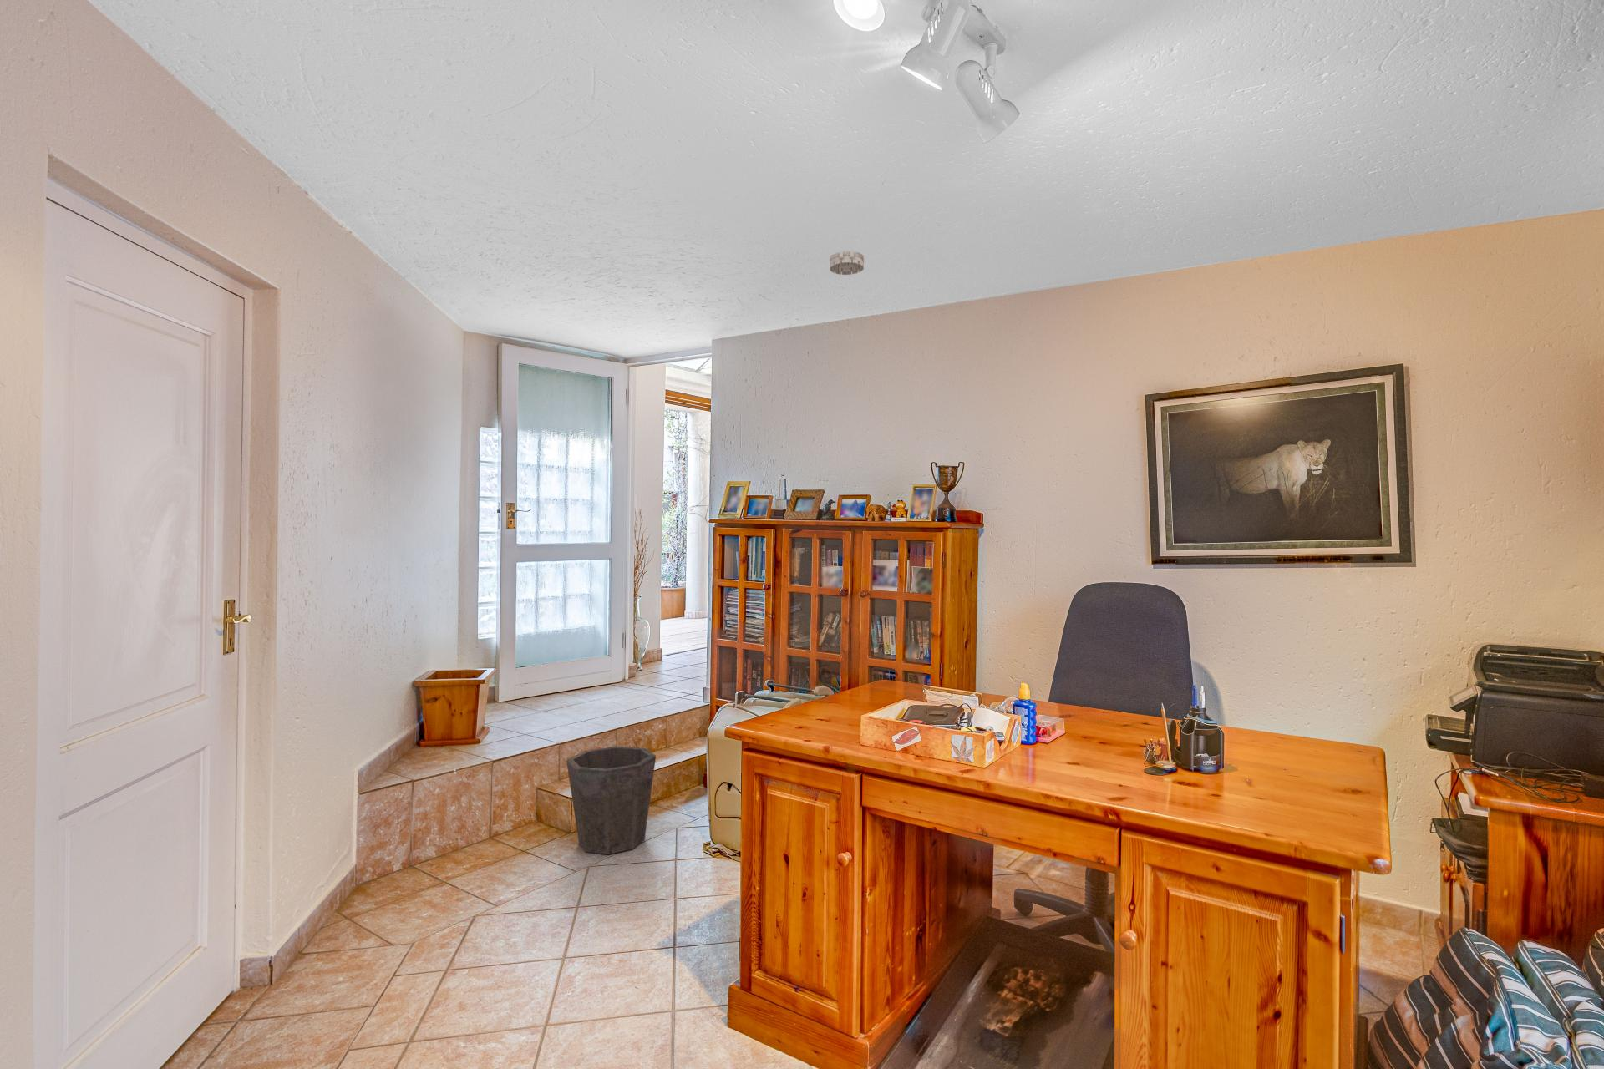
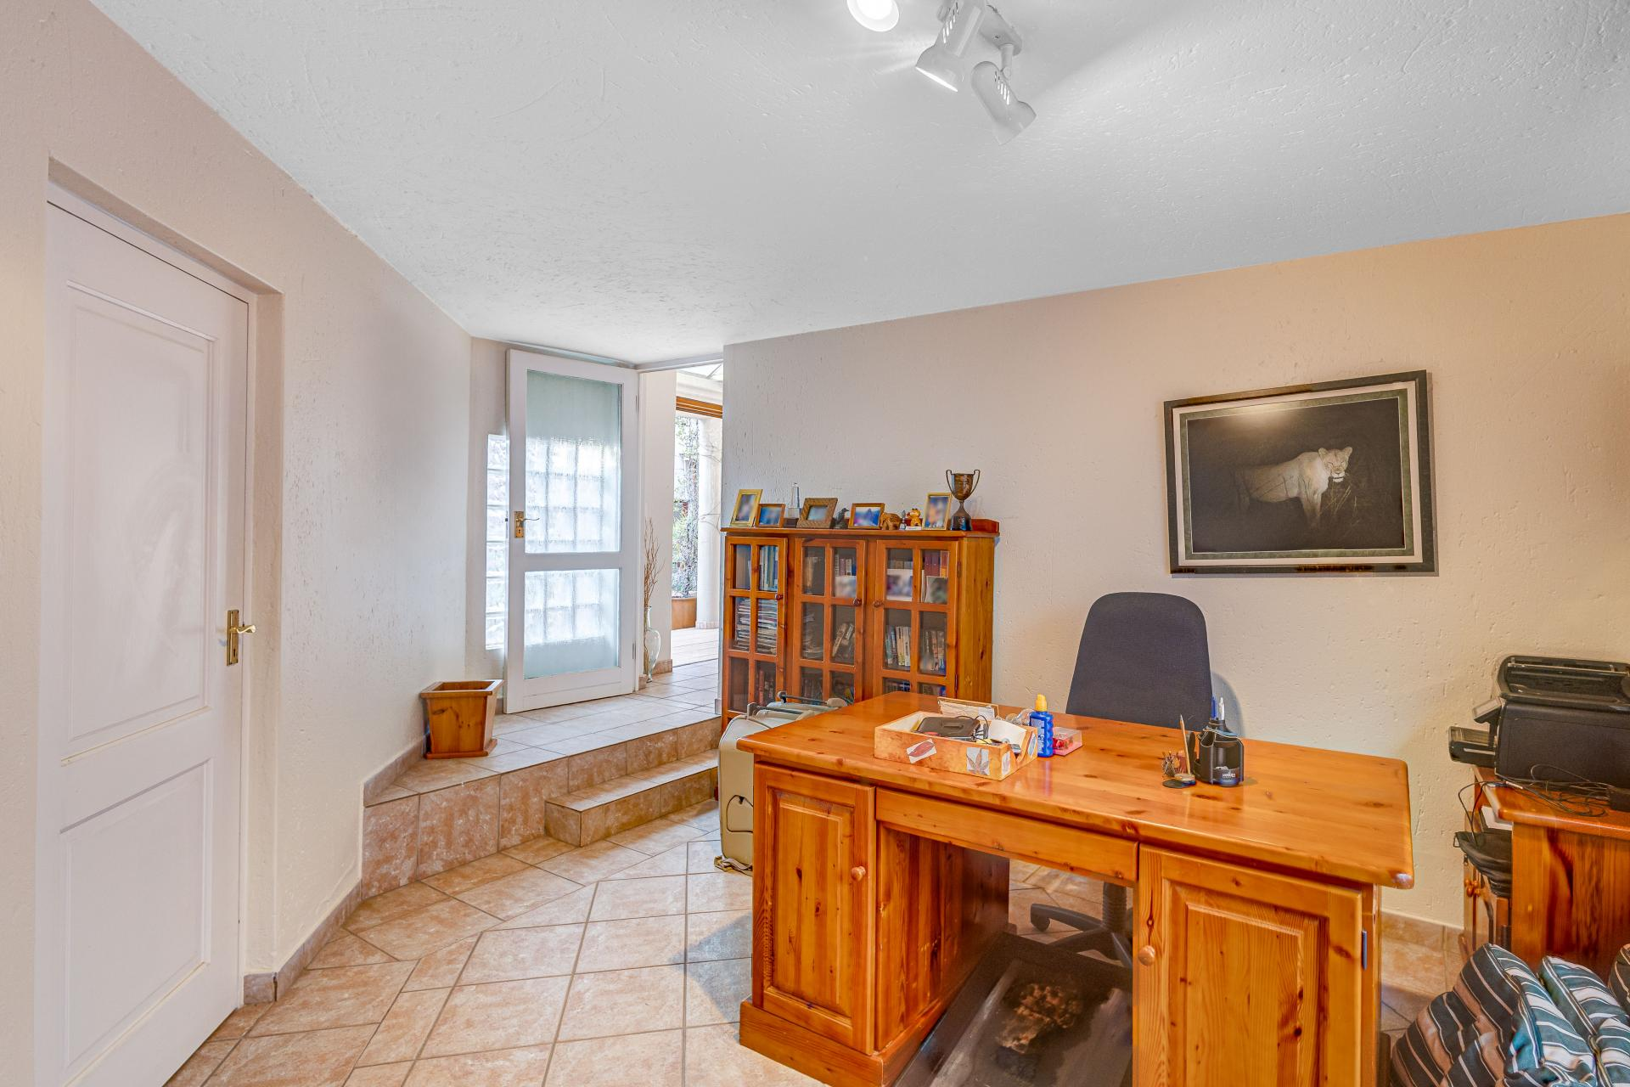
- smoke detector [828,249,864,276]
- waste bin [566,746,656,855]
